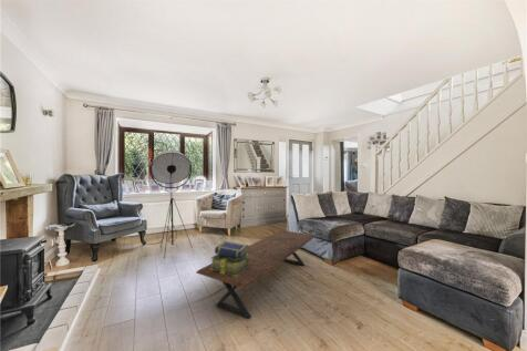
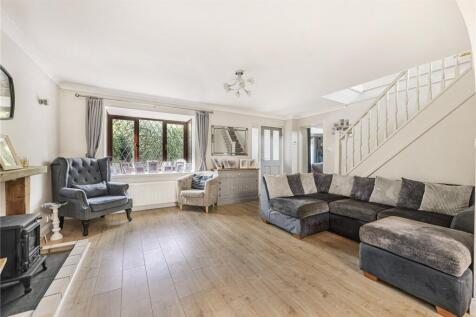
- floor lamp [143,149,194,260]
- stack of books [209,240,249,277]
- coffee table [195,229,317,321]
